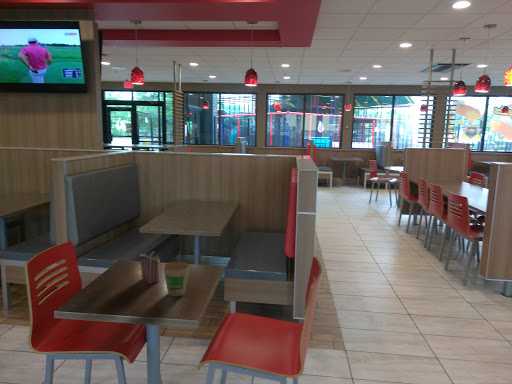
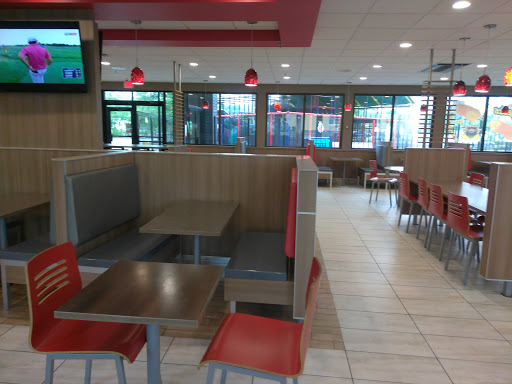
- paper cup [162,261,190,298]
- french fries [139,251,161,284]
